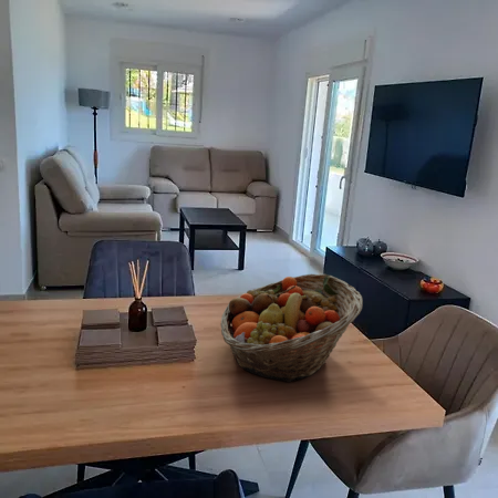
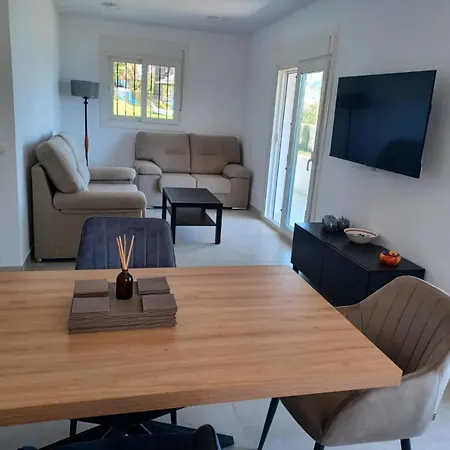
- fruit basket [220,273,364,383]
